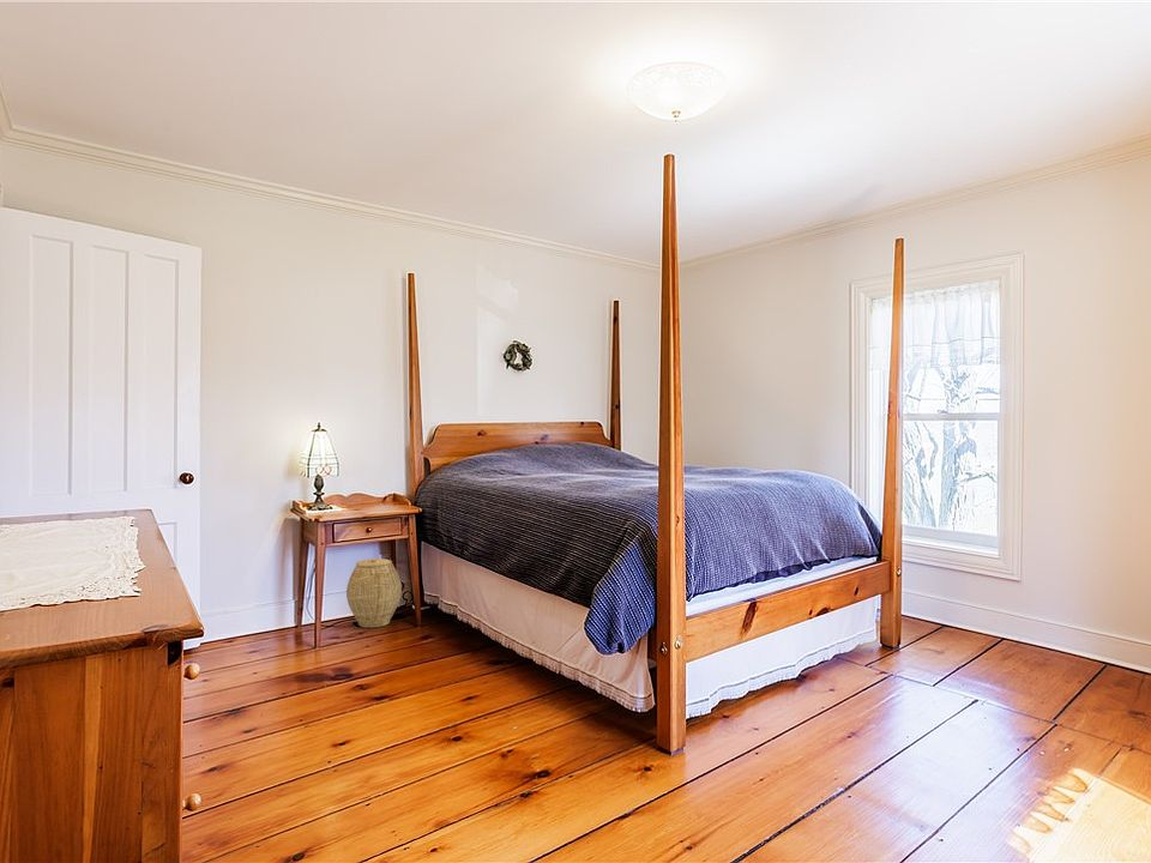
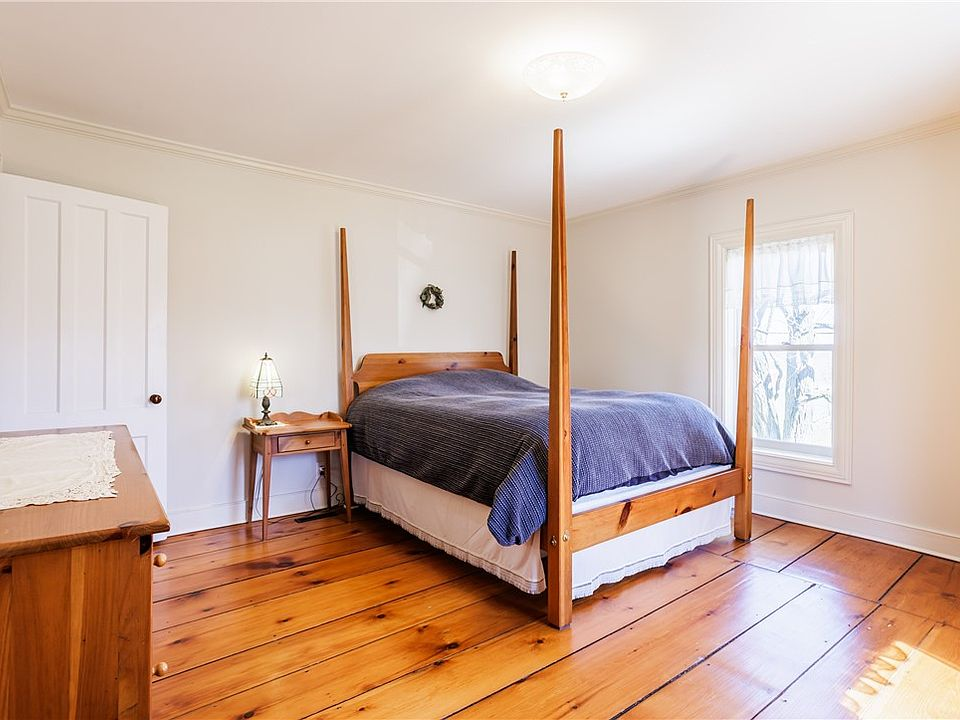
- woven basket [345,557,403,628]
